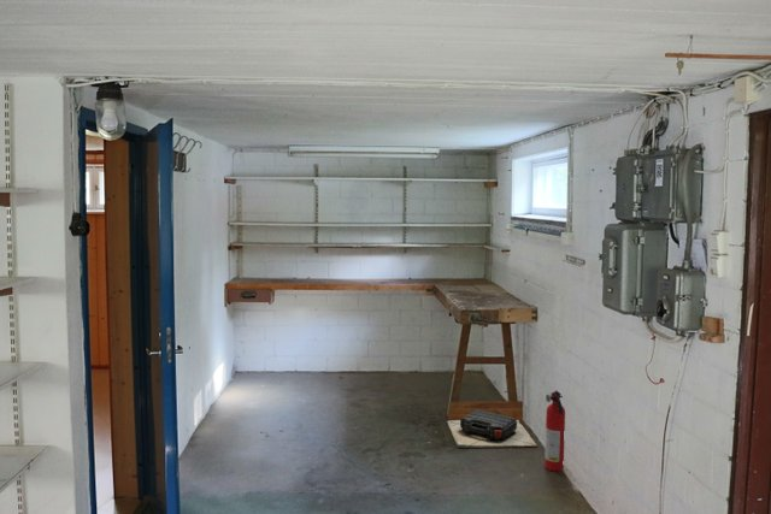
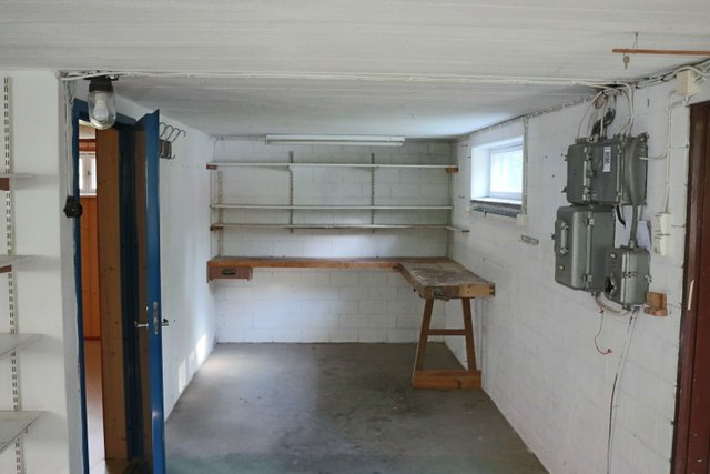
- toolbox [446,408,537,449]
- fire extinguisher [543,390,566,472]
